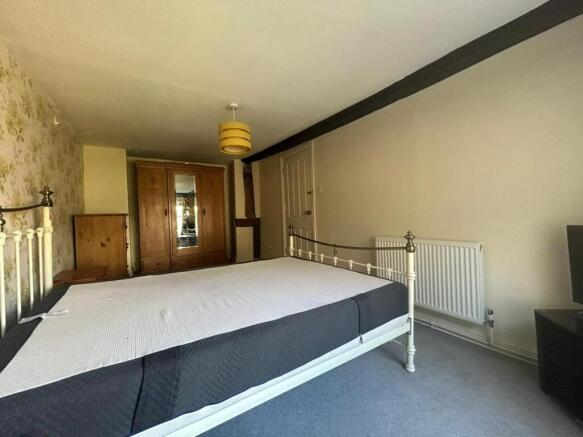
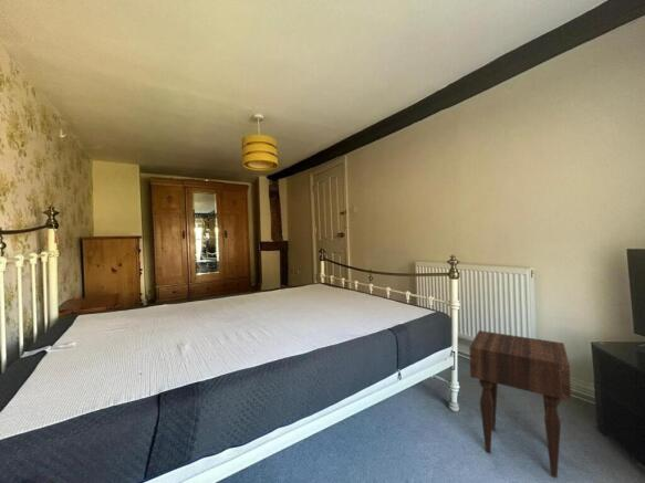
+ nightstand [468,329,572,479]
